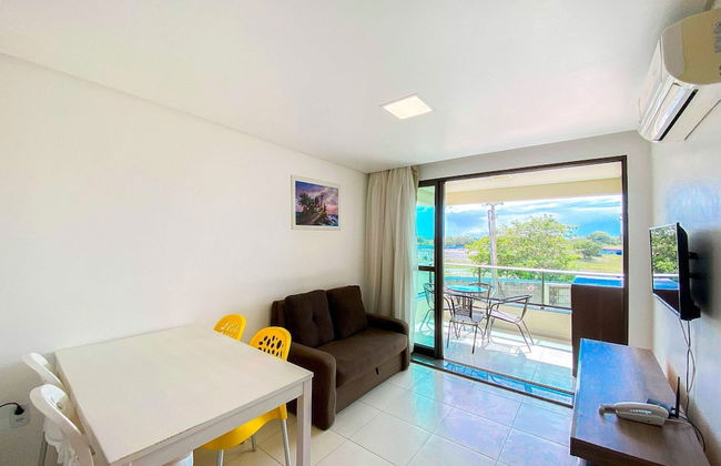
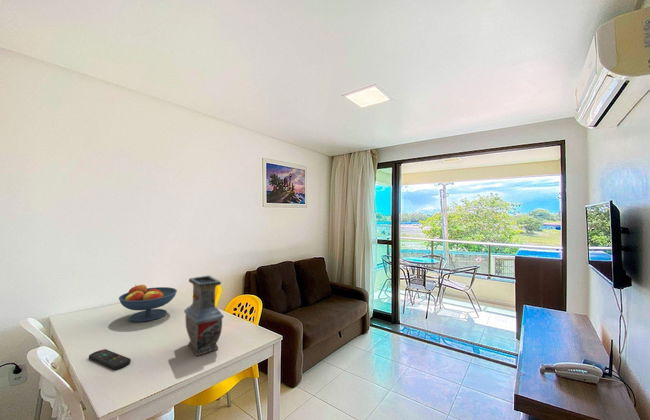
+ vase [183,274,225,357]
+ fruit bowl [118,284,178,323]
+ remote control [88,348,132,370]
